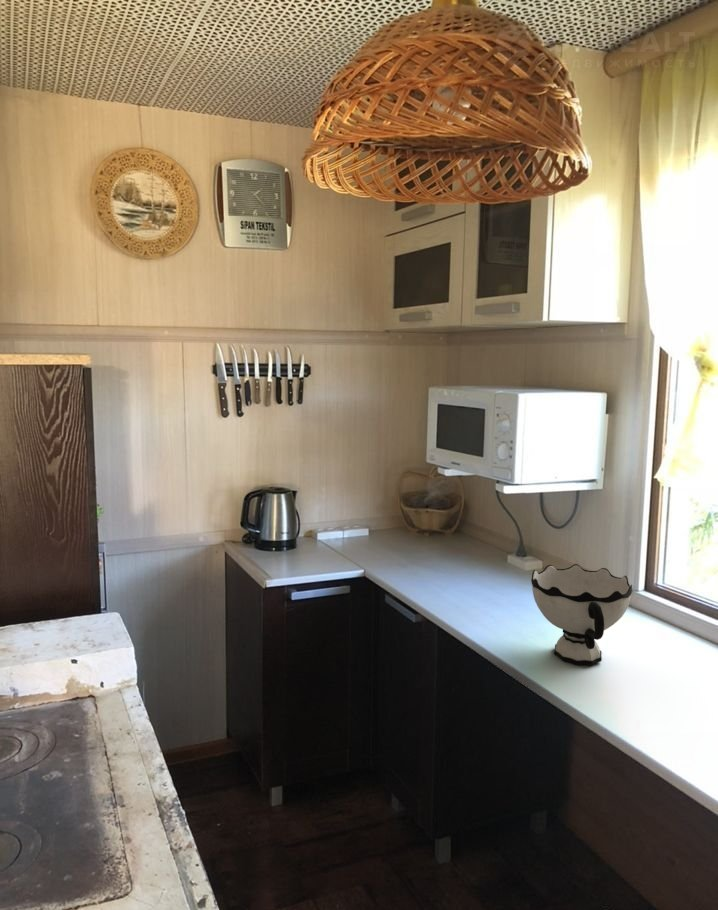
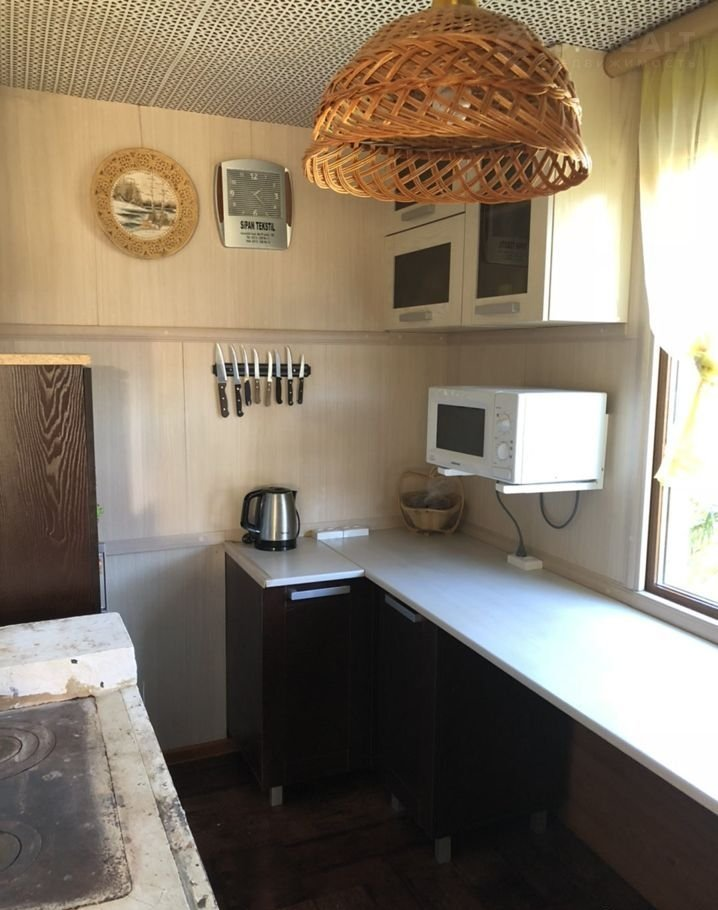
- bowl [530,563,633,666]
